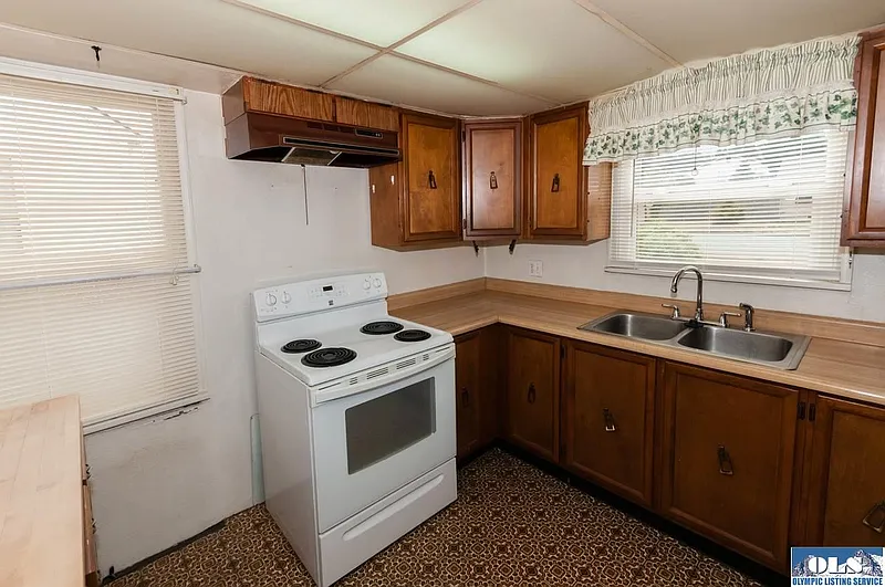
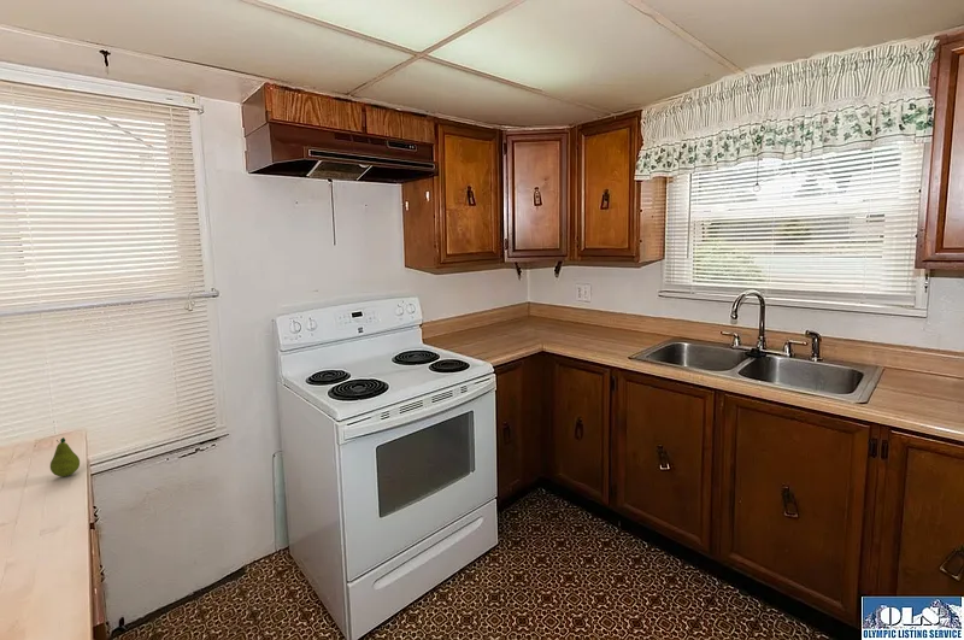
+ fruit [49,436,81,477]
